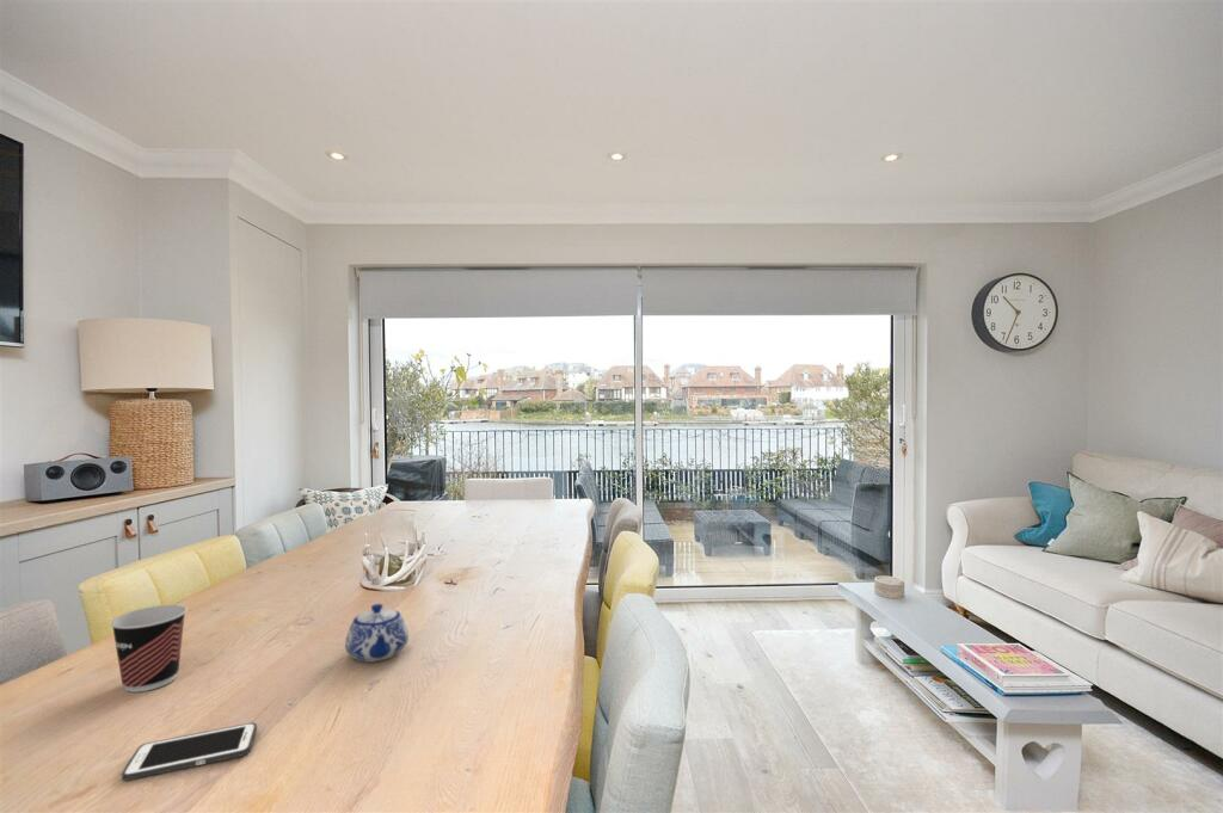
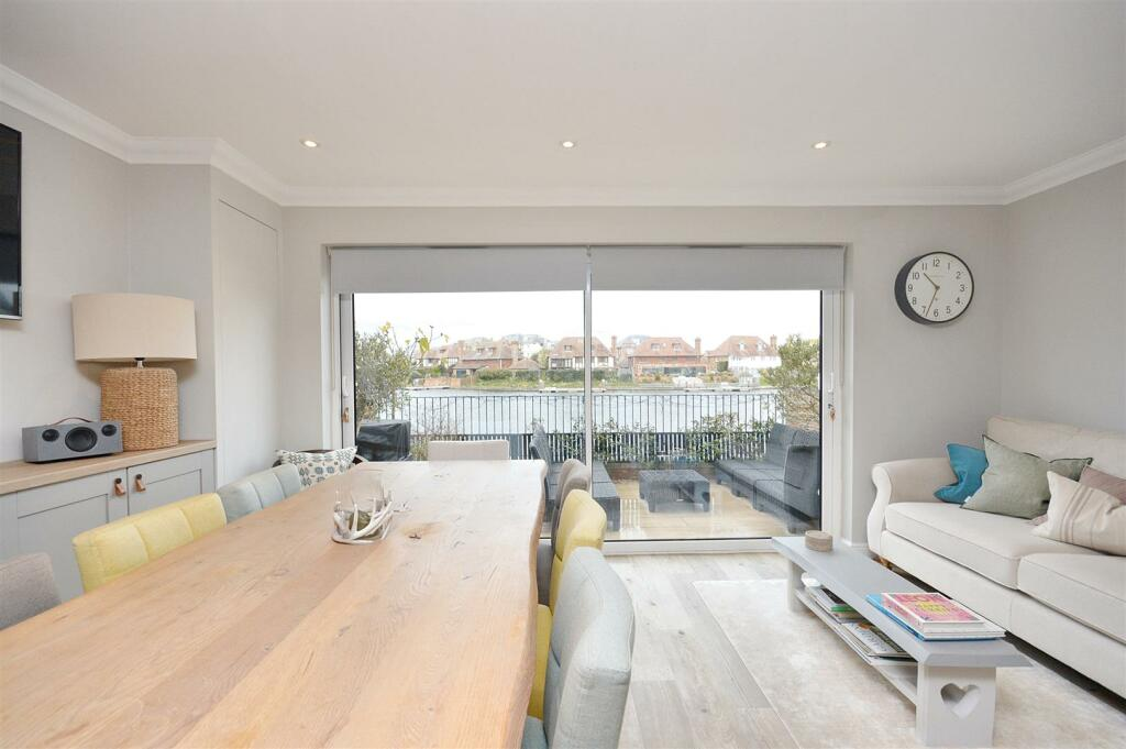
- cup [110,604,188,694]
- teapot [344,603,410,664]
- cell phone [121,721,258,782]
